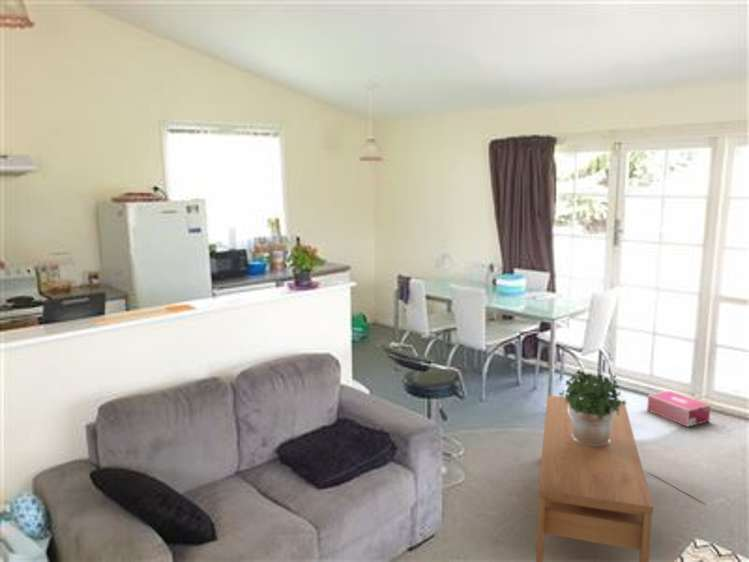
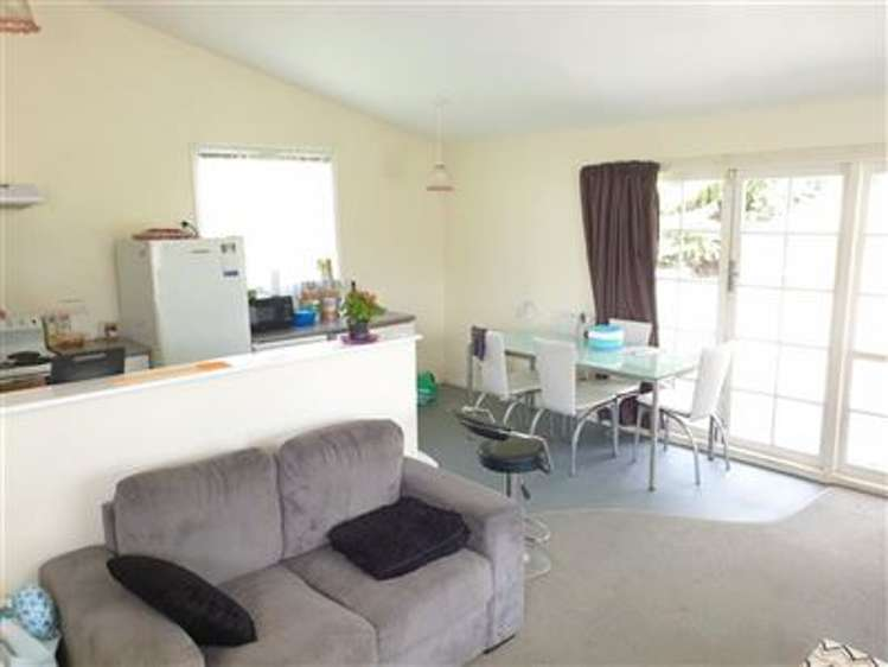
- potted plant [558,368,628,447]
- coffee table [535,394,654,562]
- shoe box [646,390,712,428]
